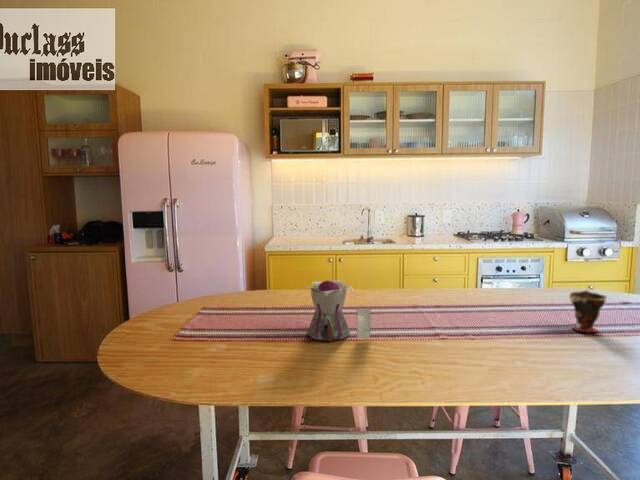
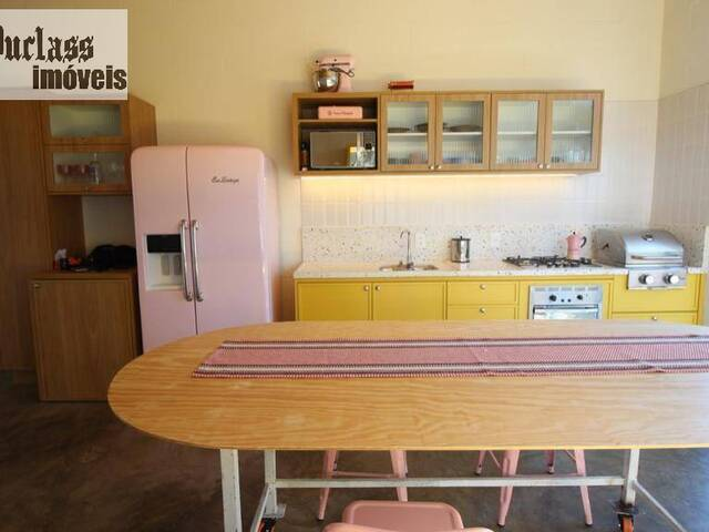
- cup [569,289,607,334]
- teapot [299,279,371,342]
